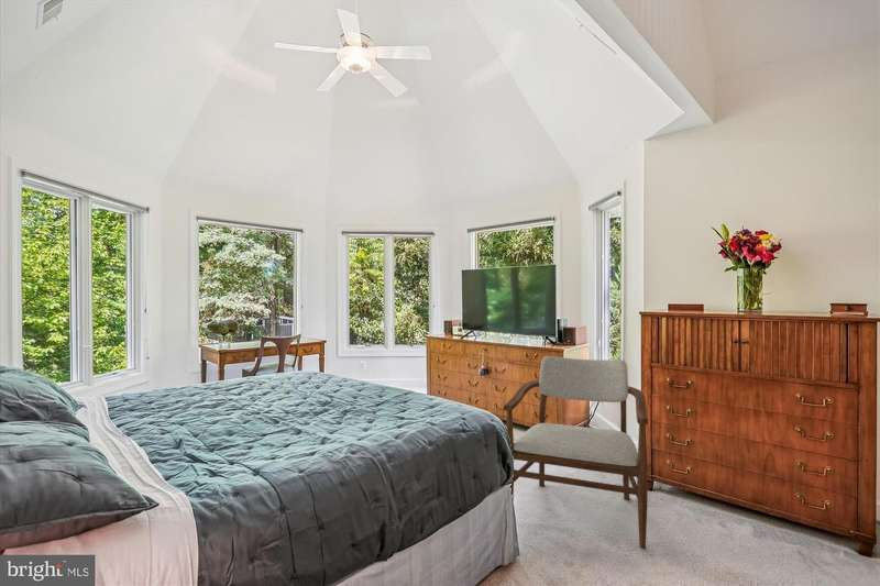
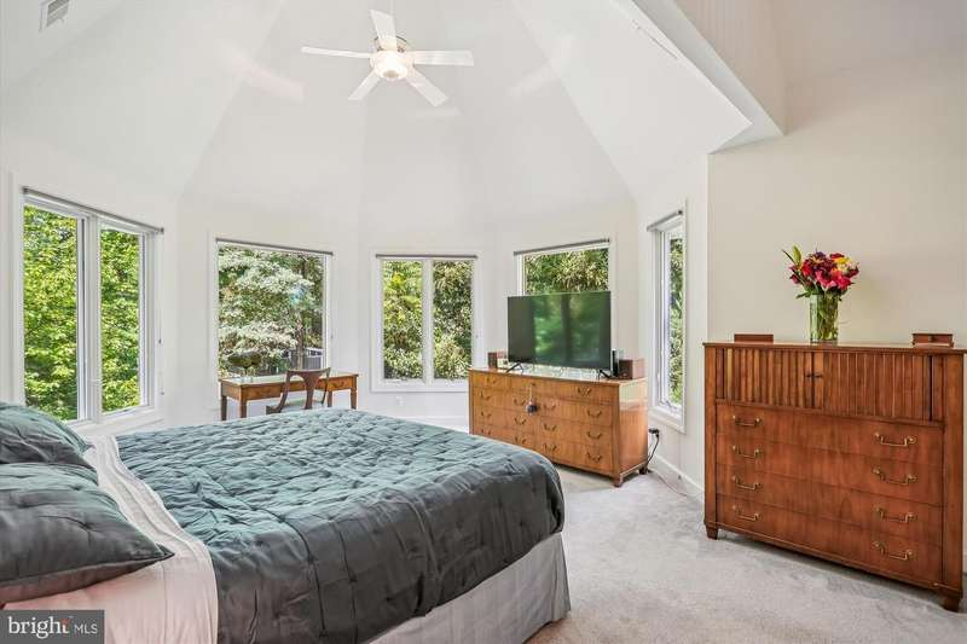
- armchair [503,355,649,550]
